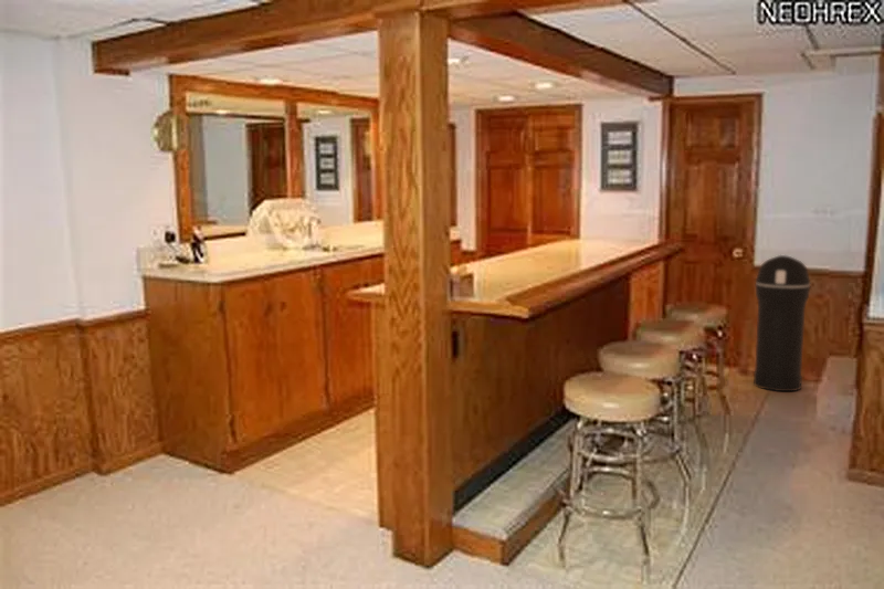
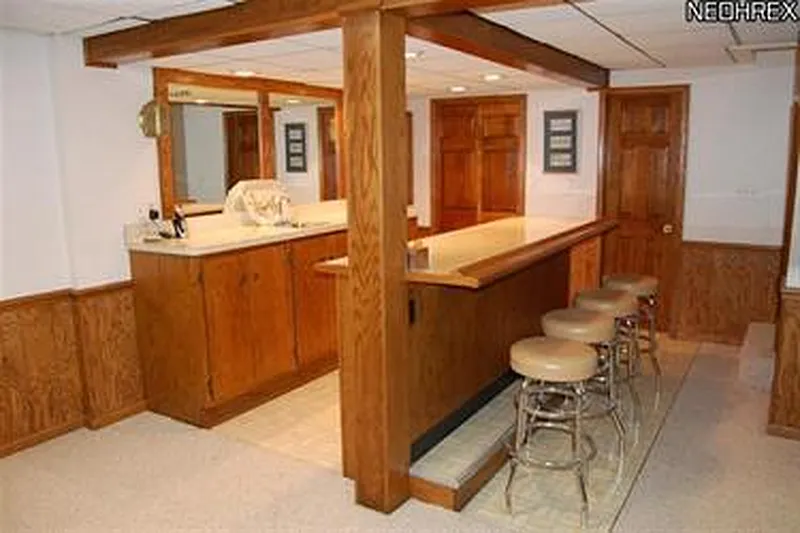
- trash can [753,254,811,392]
